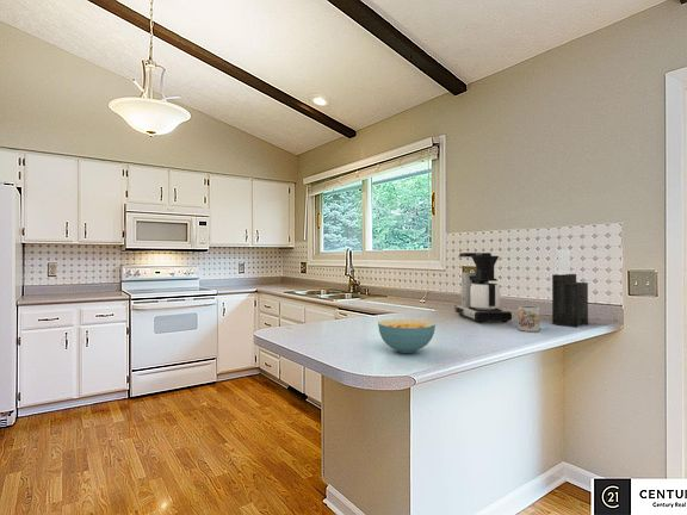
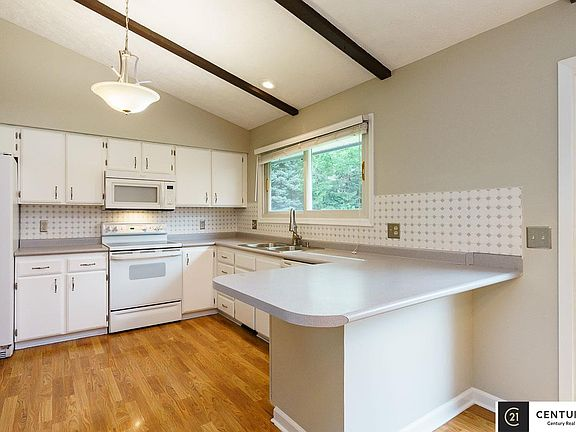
- mug [518,304,541,333]
- knife block [551,249,589,328]
- coffee maker [453,252,513,324]
- cereal bowl [377,318,437,354]
